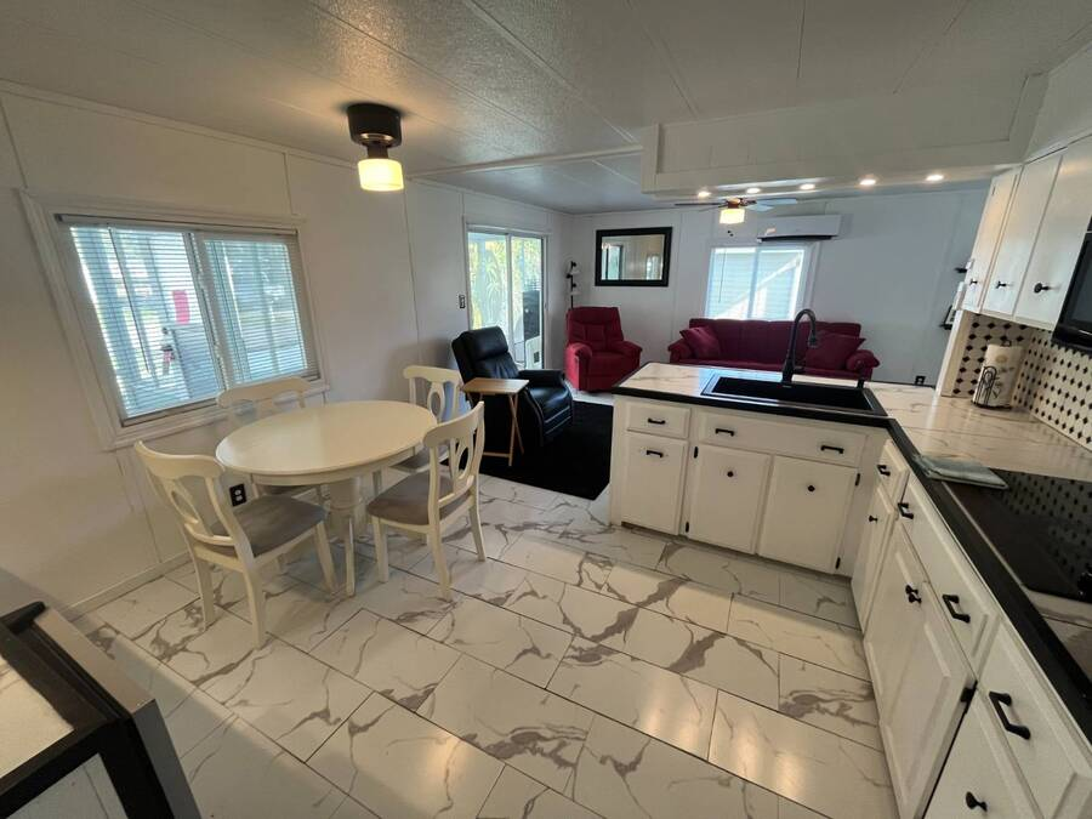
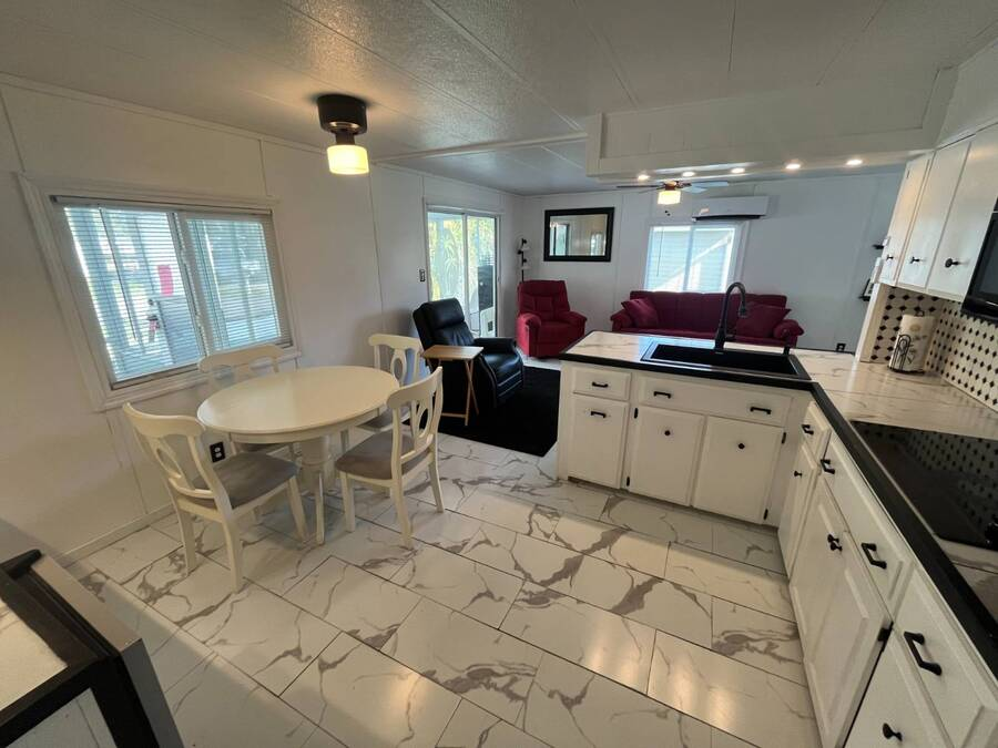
- dish towel [911,453,1009,490]
